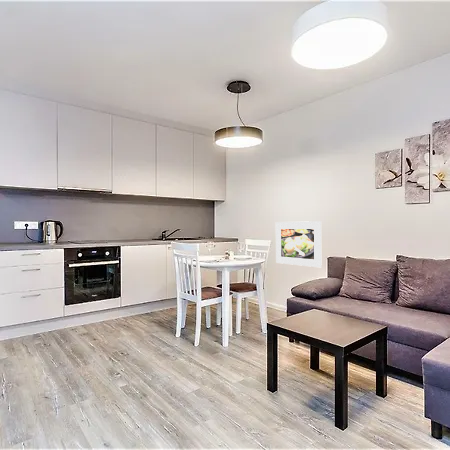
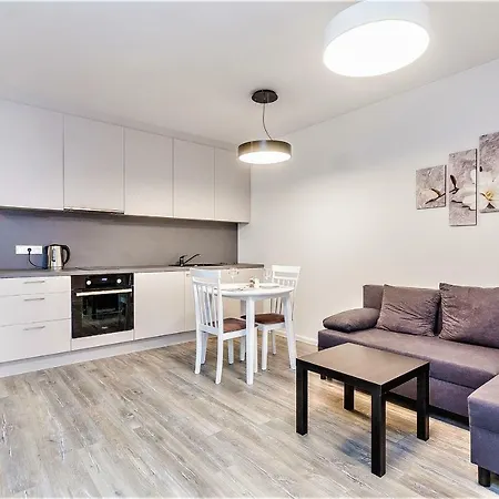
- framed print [275,220,323,268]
